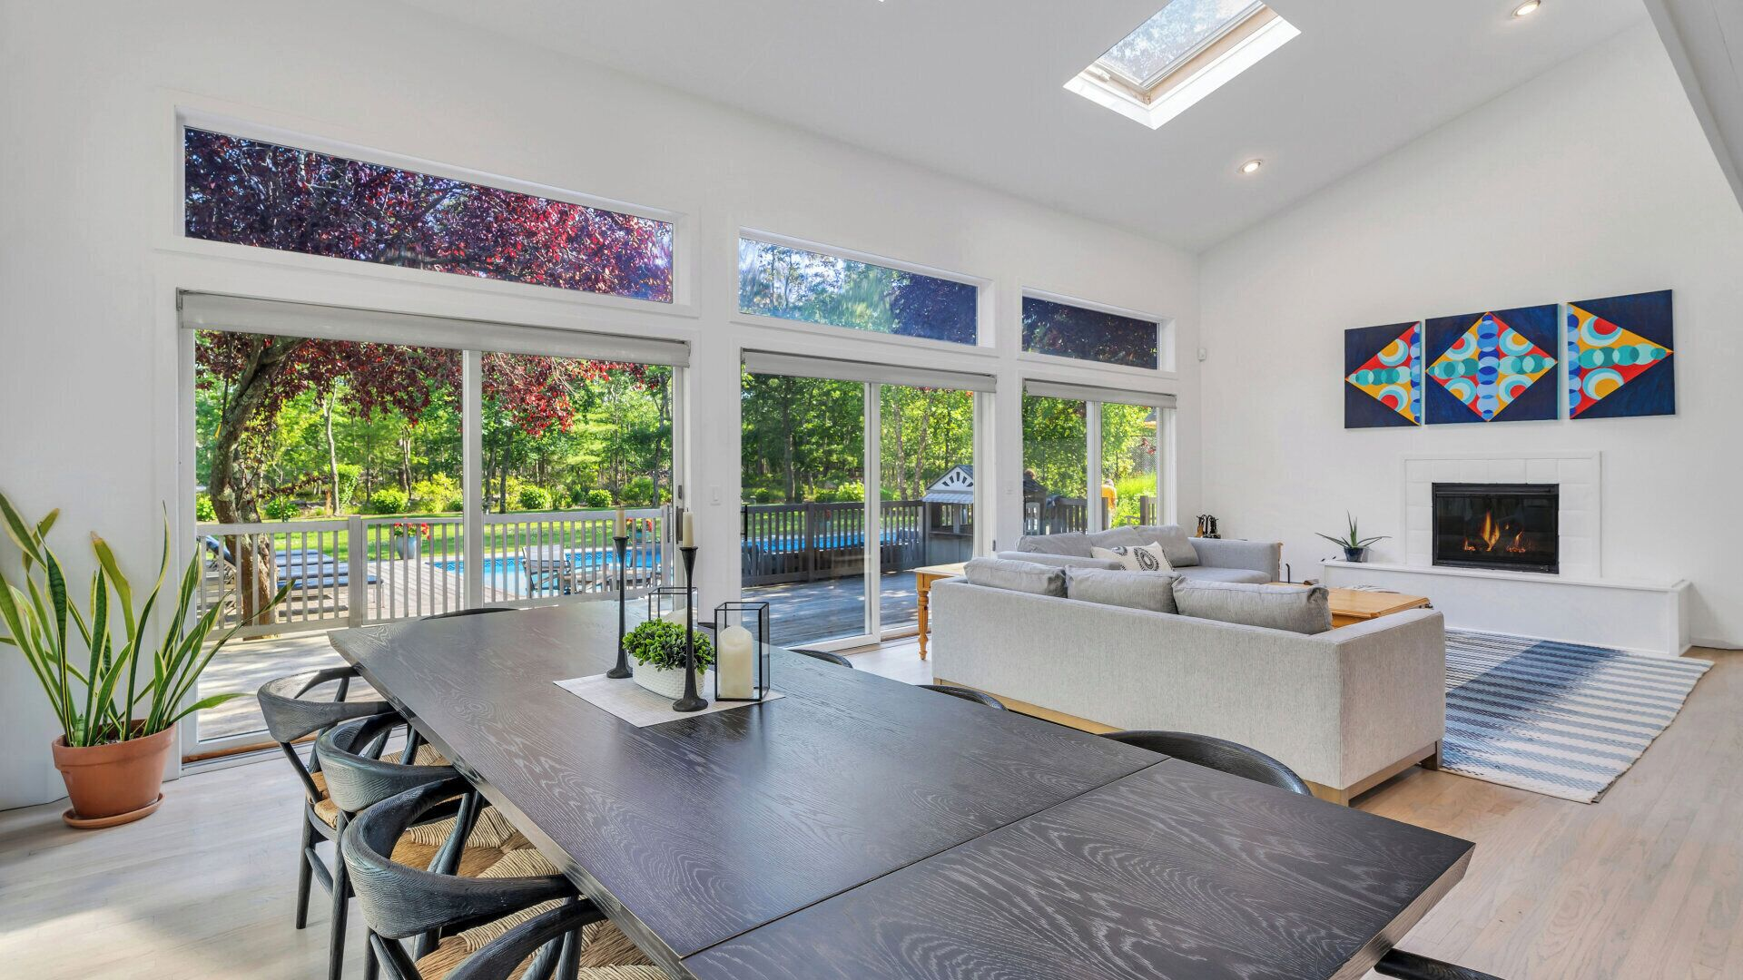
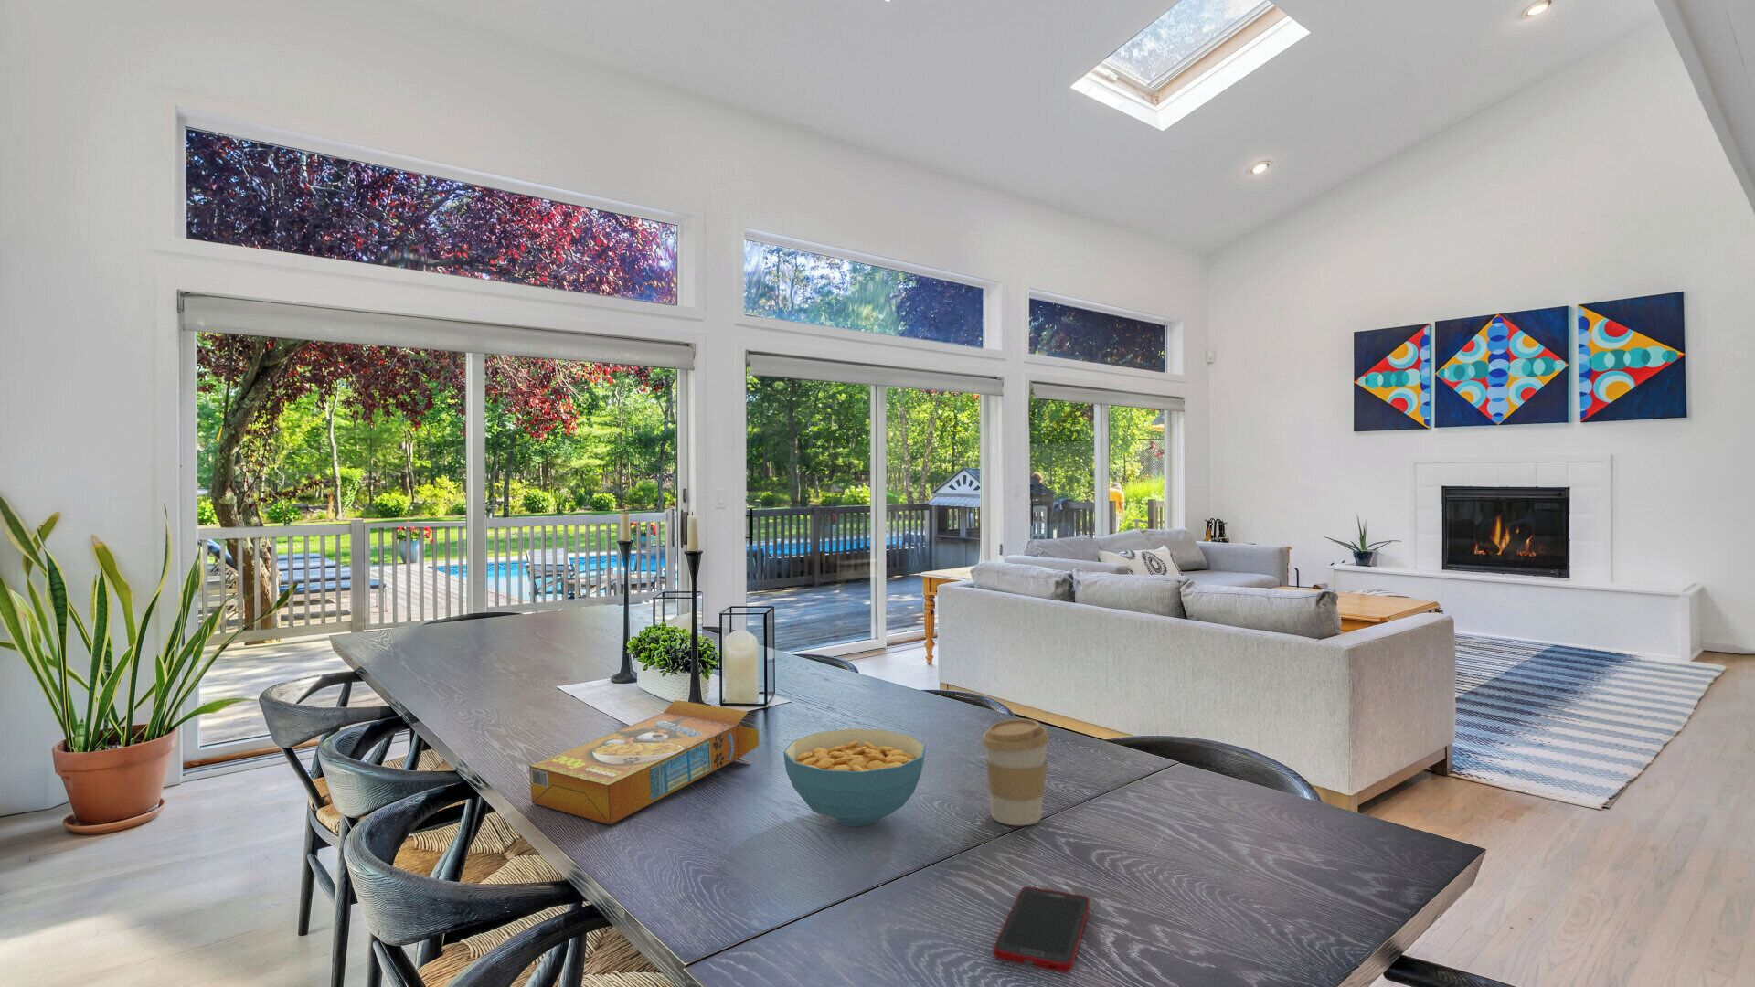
+ cereal box [528,699,759,827]
+ cell phone [993,886,1091,974]
+ cereal bowl [782,728,927,827]
+ coffee cup [981,718,1050,827]
